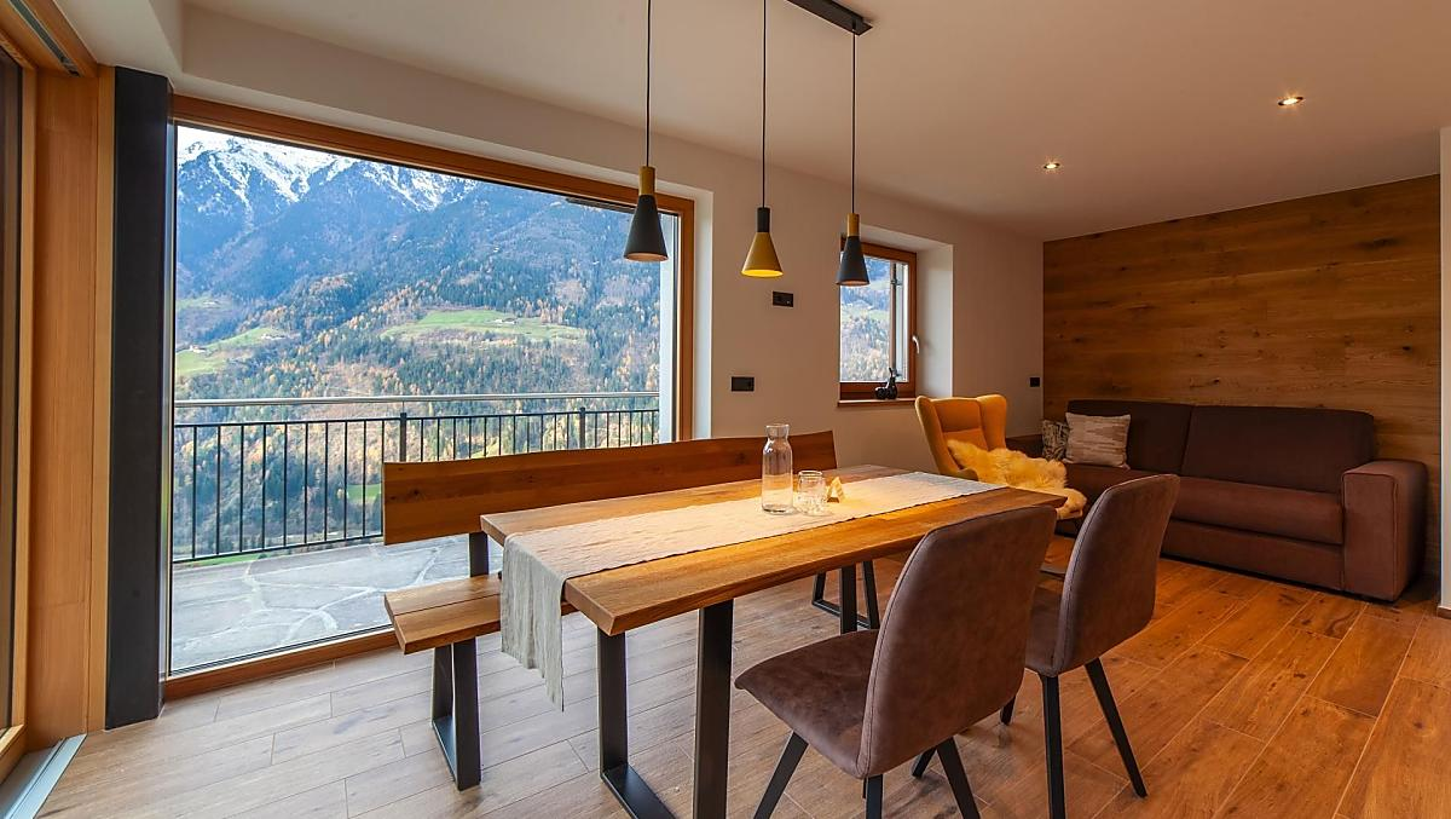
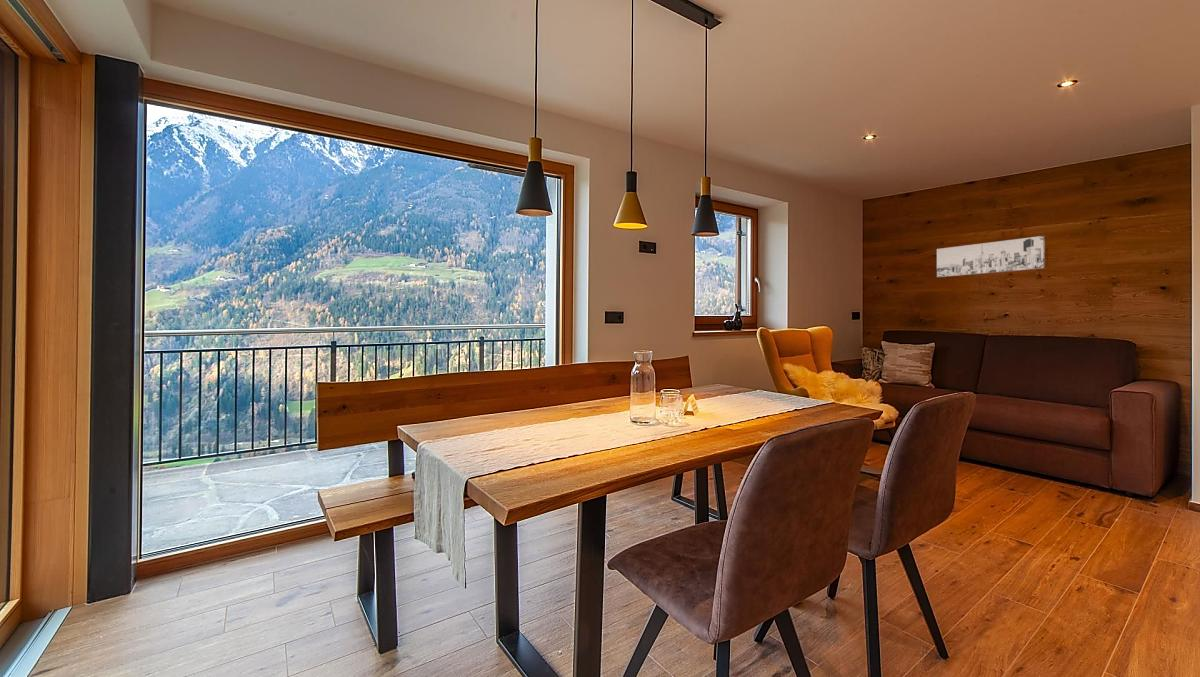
+ wall art [936,235,1046,278]
